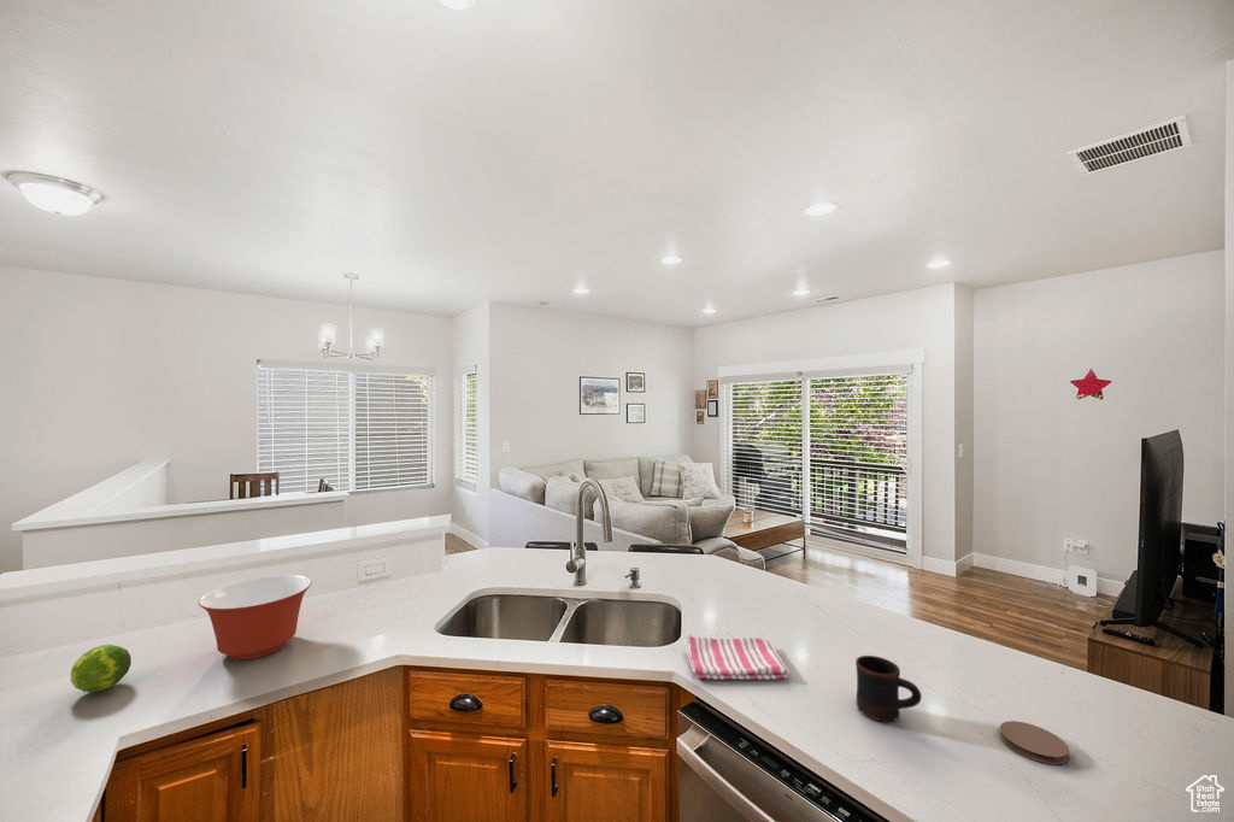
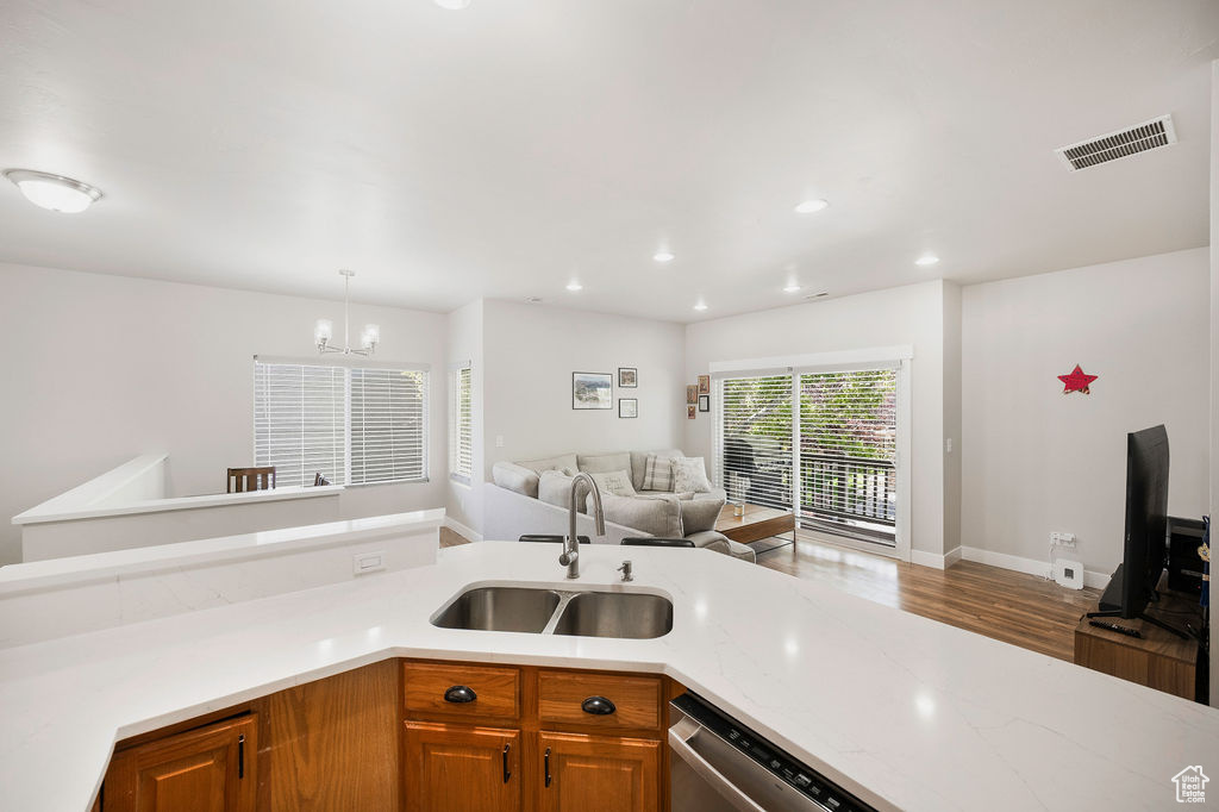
- dish towel [683,634,792,681]
- coaster [999,720,1070,765]
- mug [854,654,923,723]
- mixing bowl [198,574,313,660]
- fruit [70,644,133,693]
